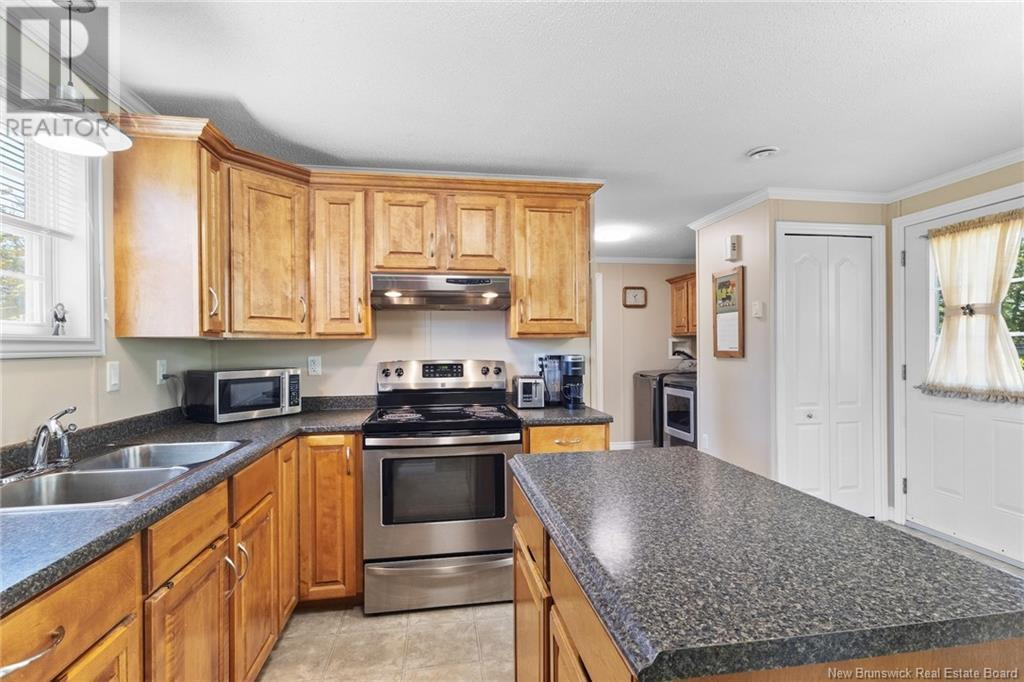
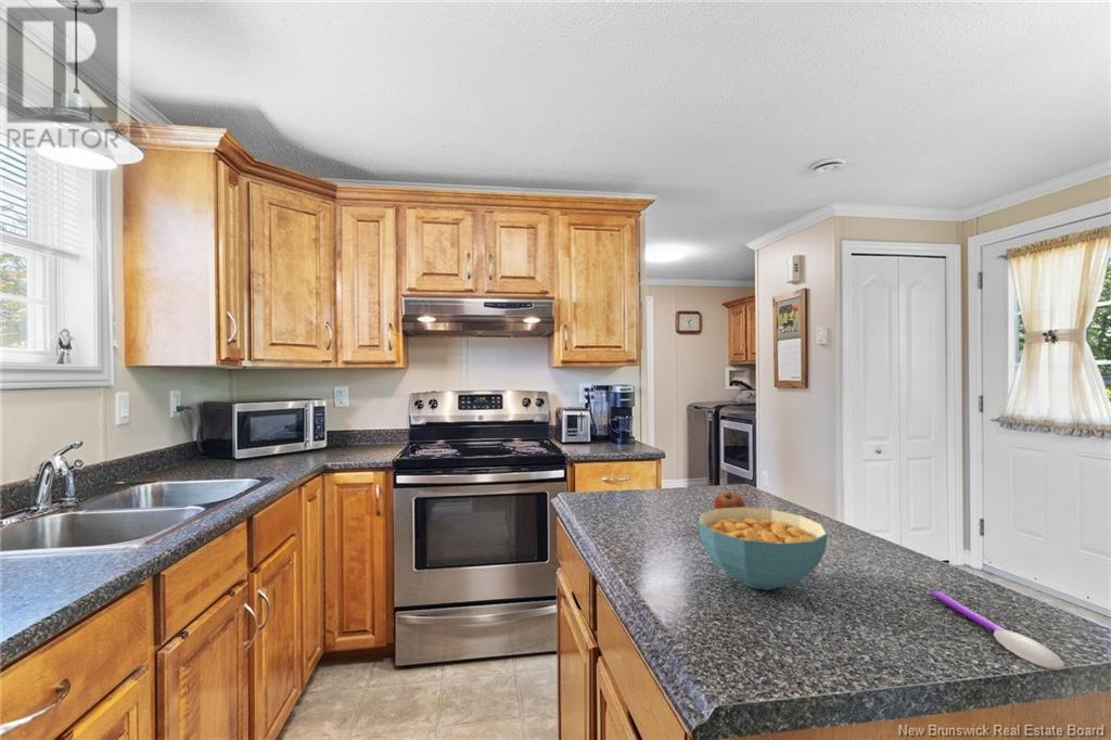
+ spoon [930,589,1065,672]
+ fruit [713,490,746,510]
+ cereal bowl [697,507,829,591]
